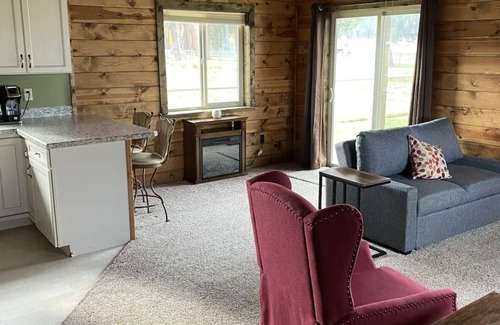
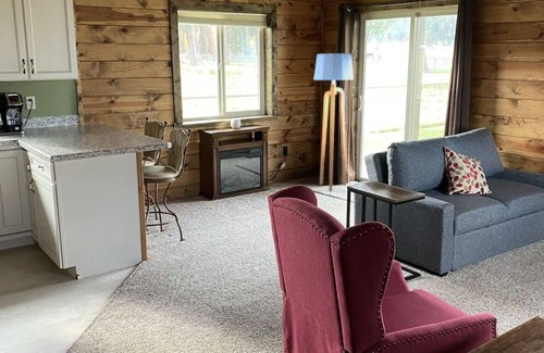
+ floor lamp [313,52,355,192]
